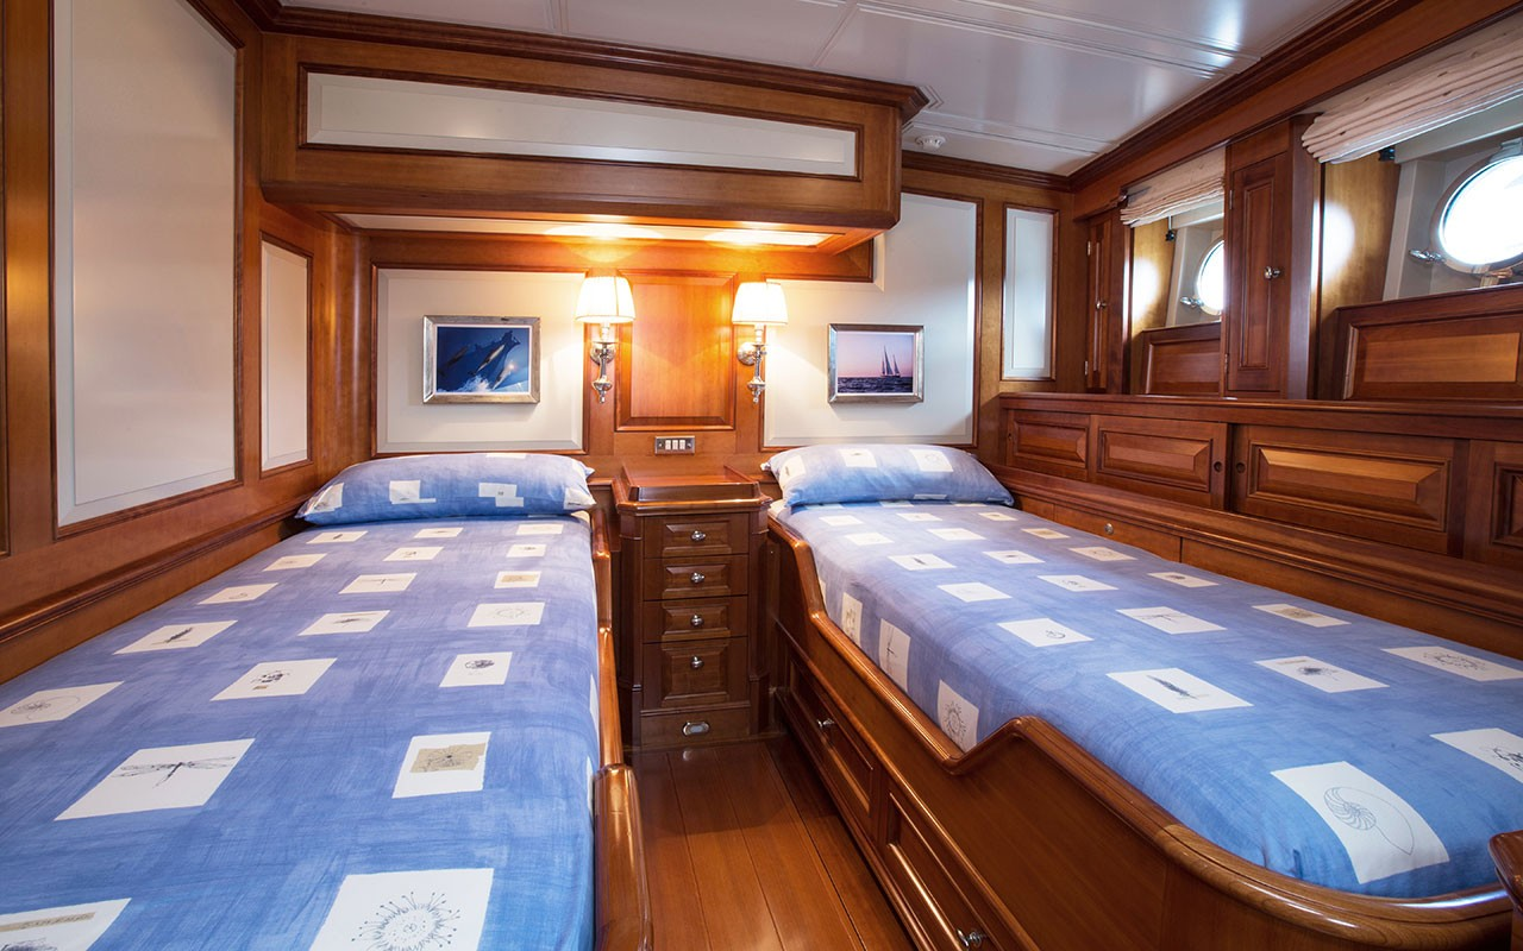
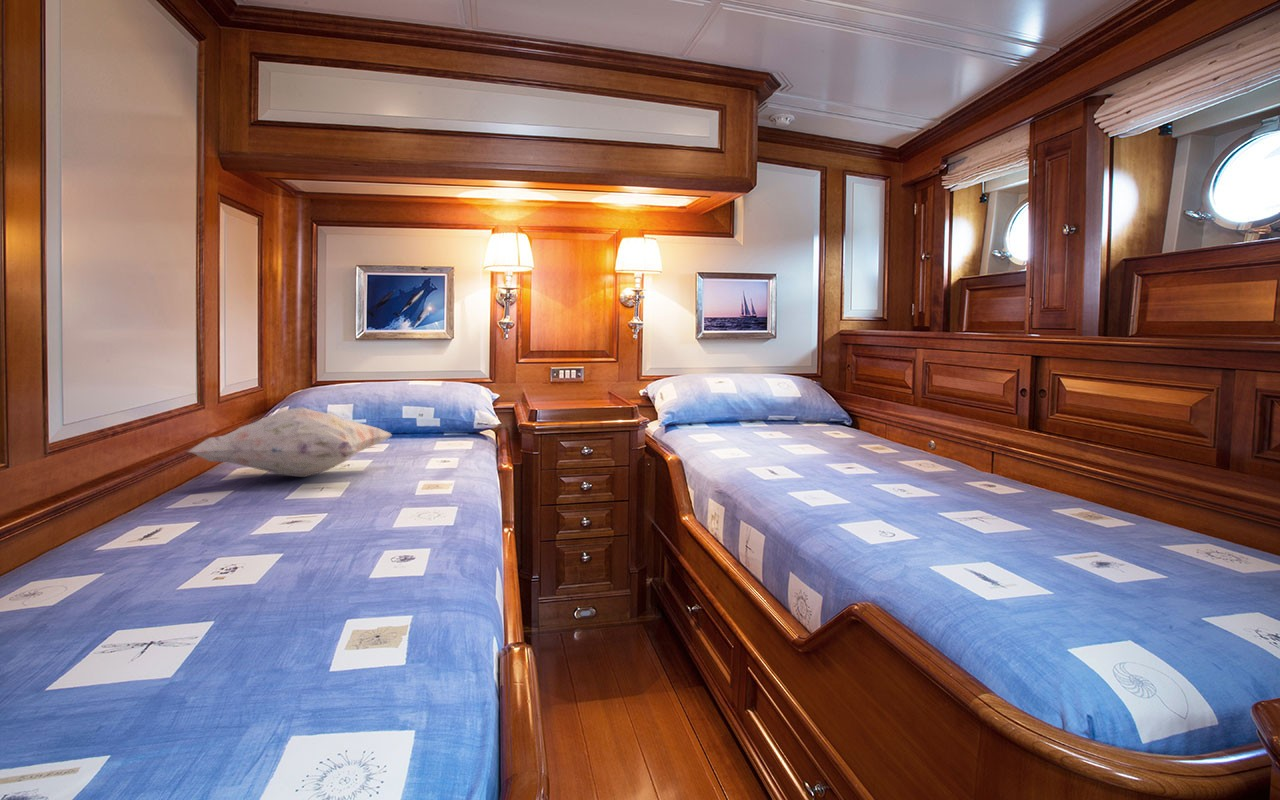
+ decorative pillow [185,406,392,478]
